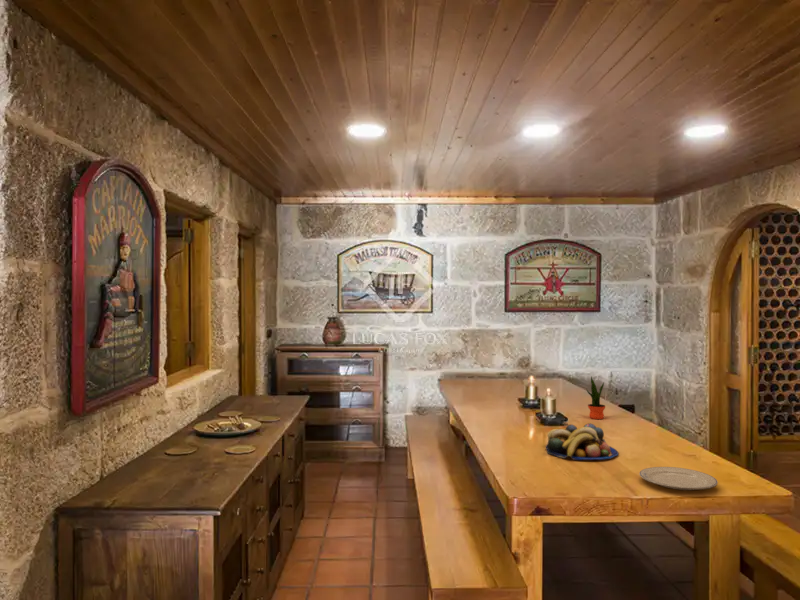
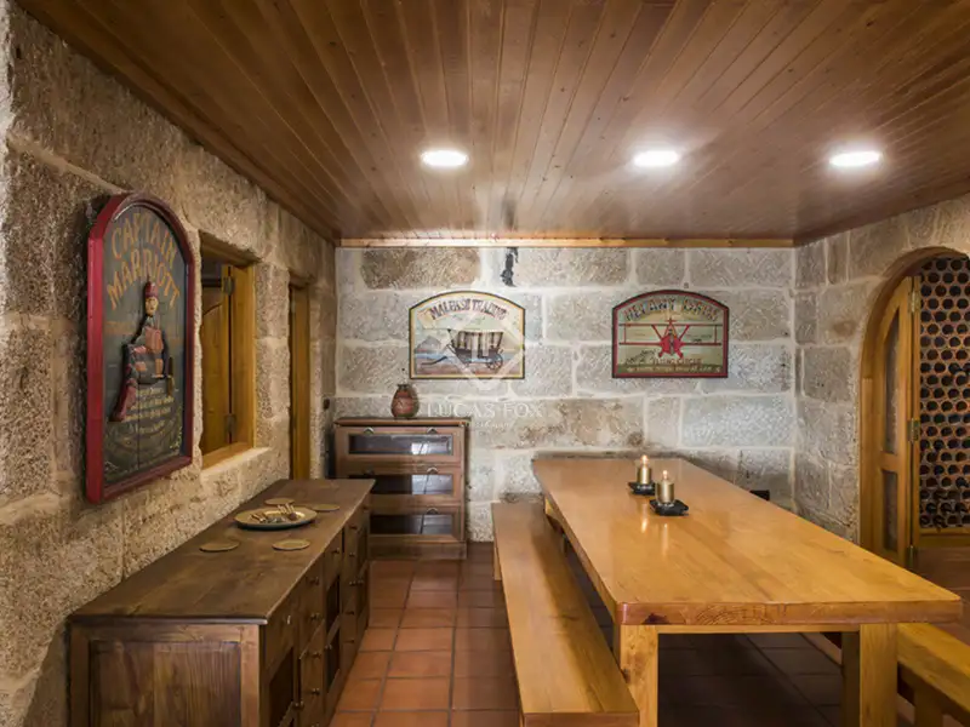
- chinaware [638,466,719,491]
- potted plant [585,375,606,420]
- fruit bowl [545,422,619,461]
